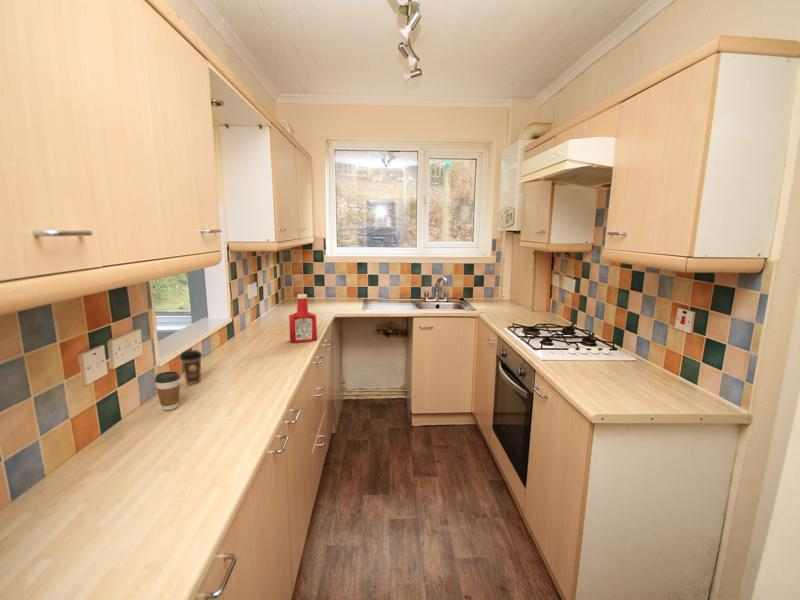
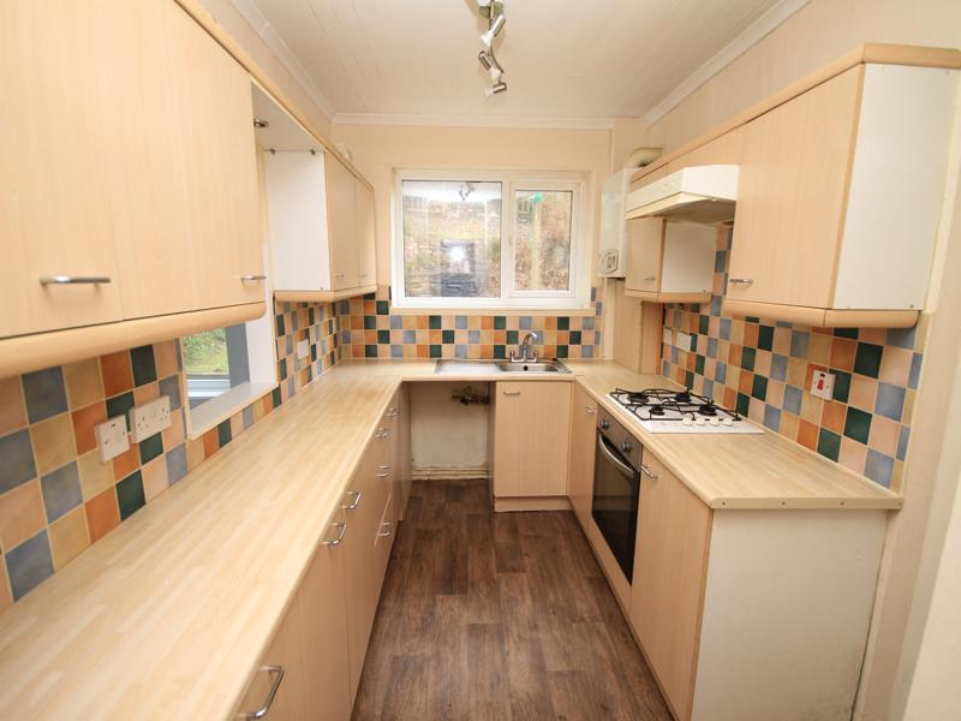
- coffee cup [154,371,181,411]
- soap bottle [288,293,318,344]
- coffee cup [179,349,204,386]
